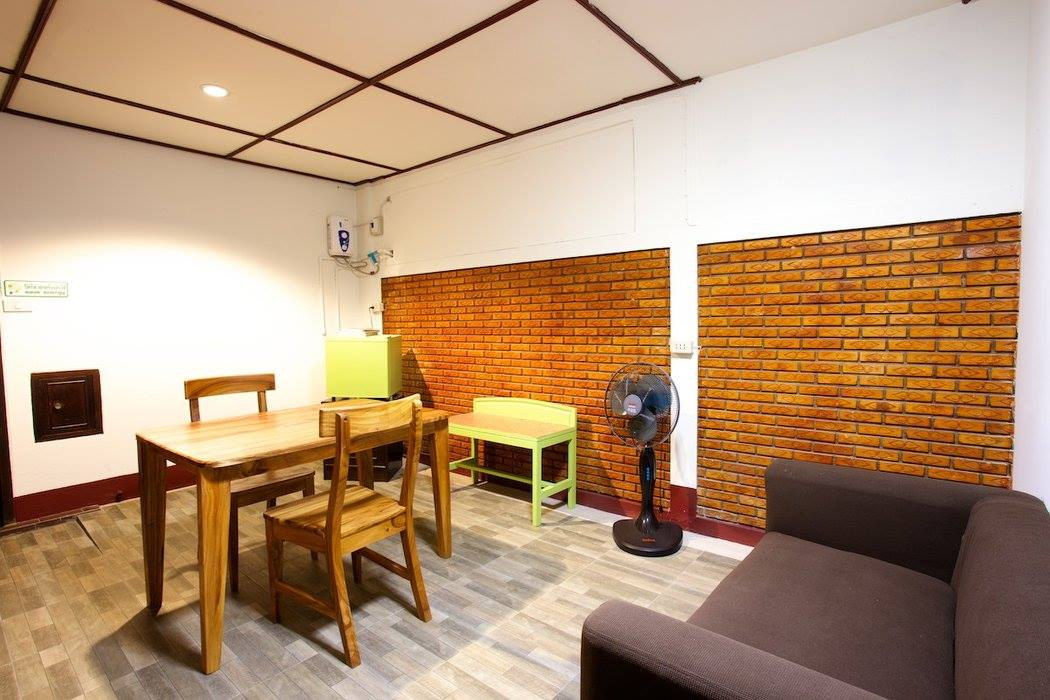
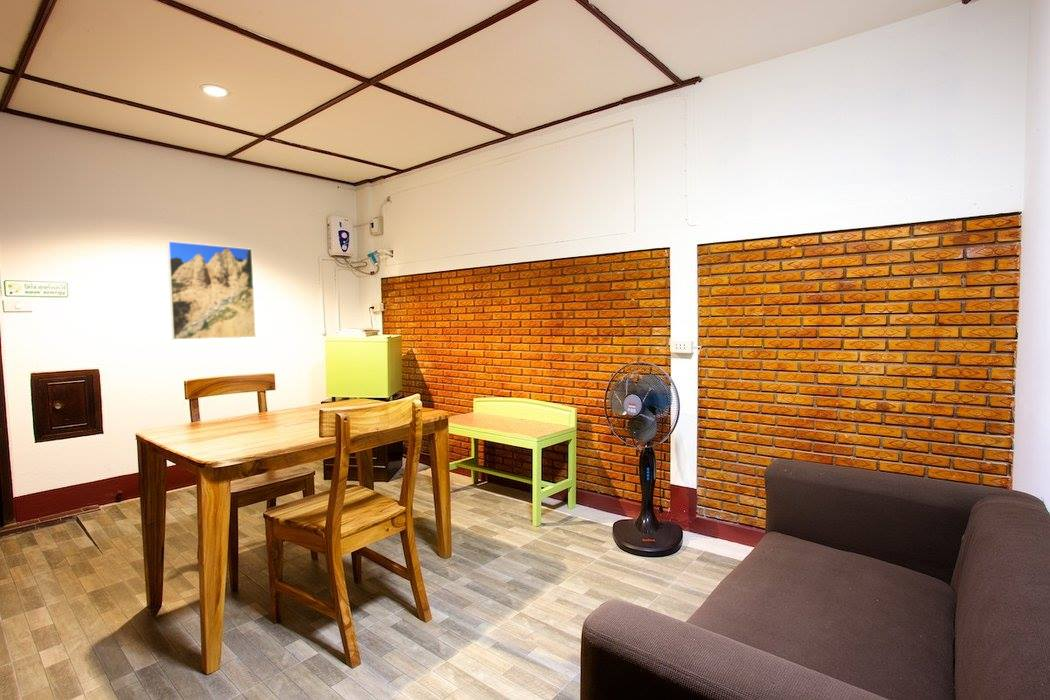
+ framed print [166,240,257,341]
